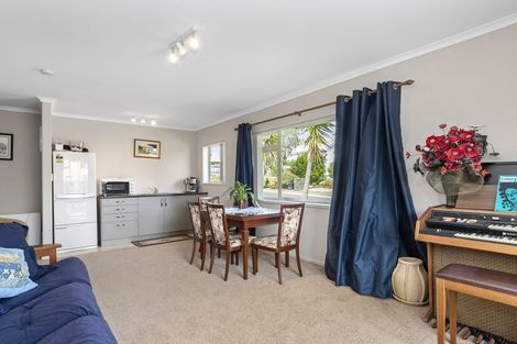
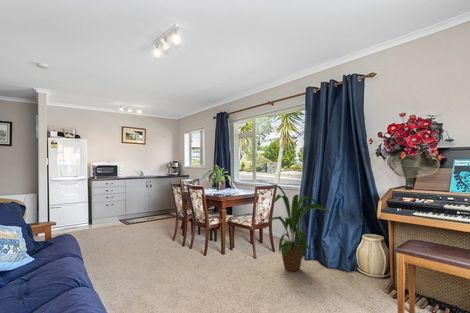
+ house plant [262,182,331,273]
